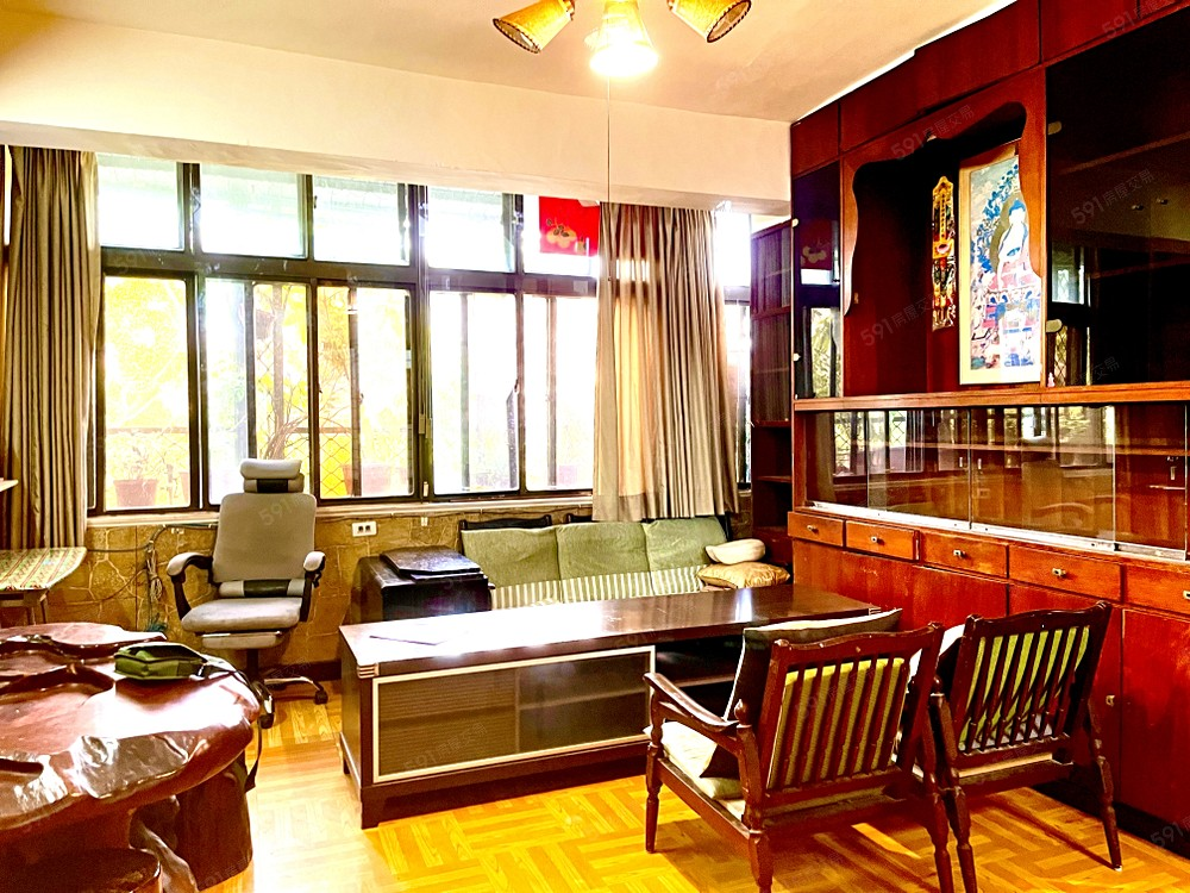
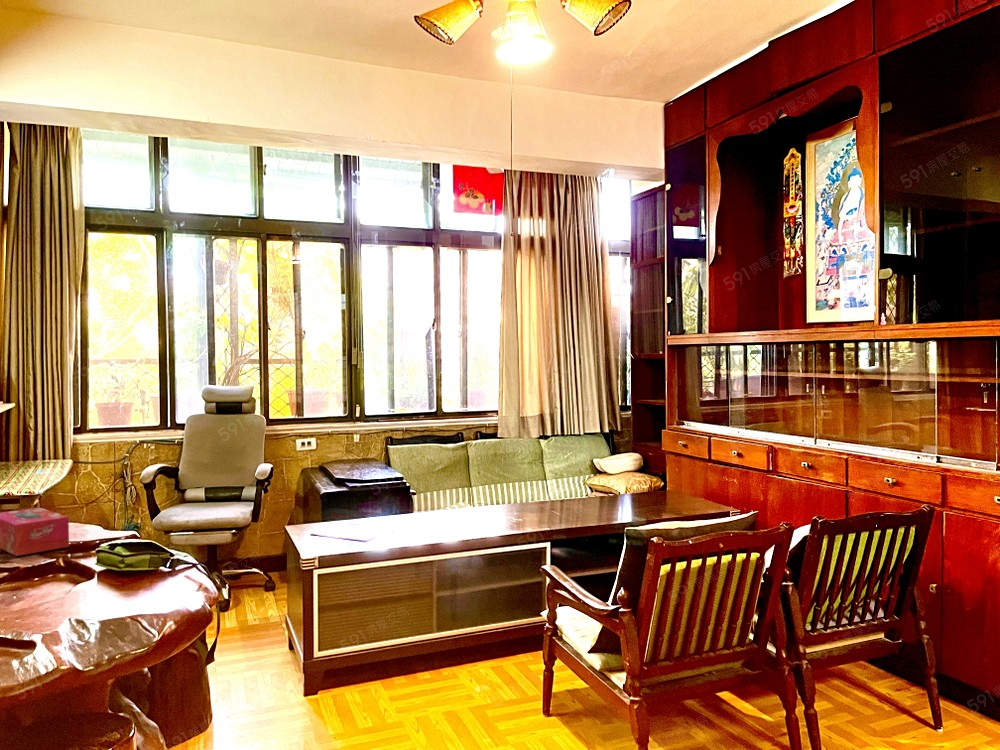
+ tissue box [0,506,70,557]
